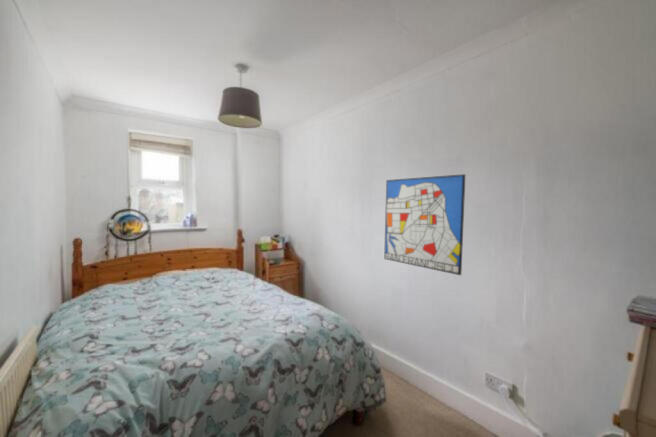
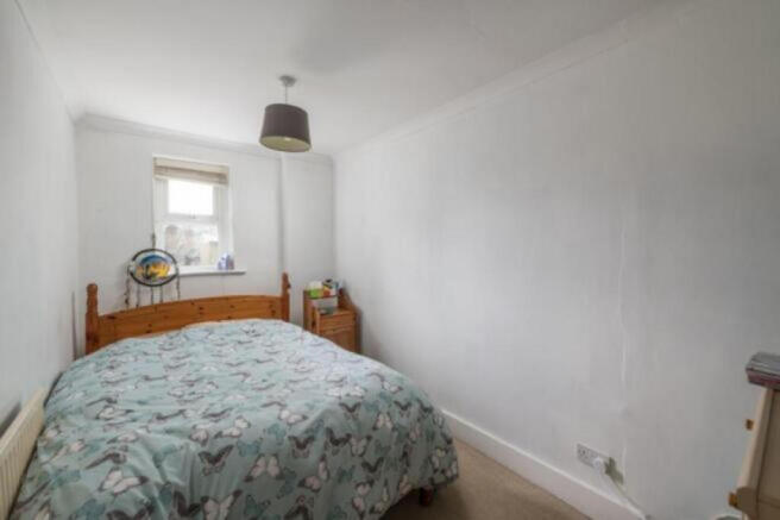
- wall art [383,173,466,276]
